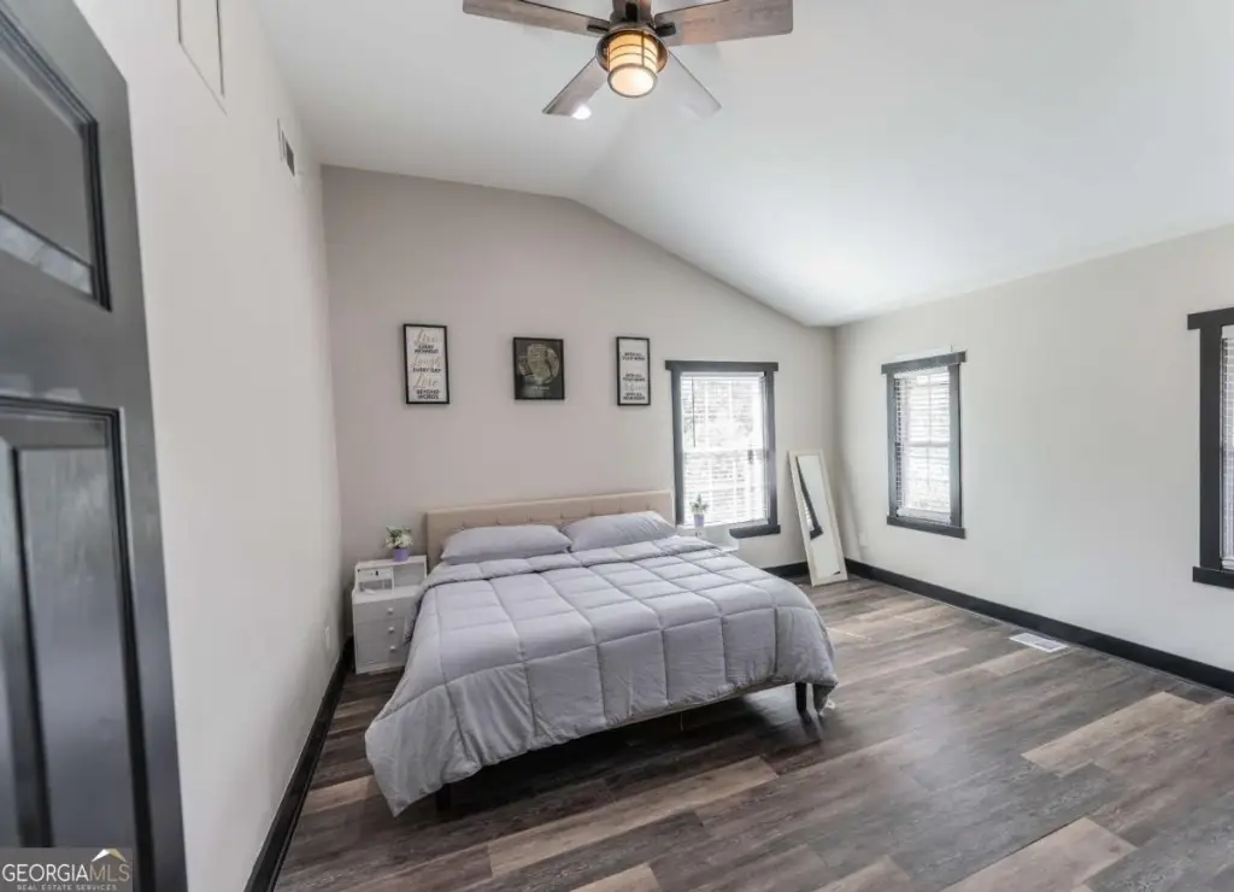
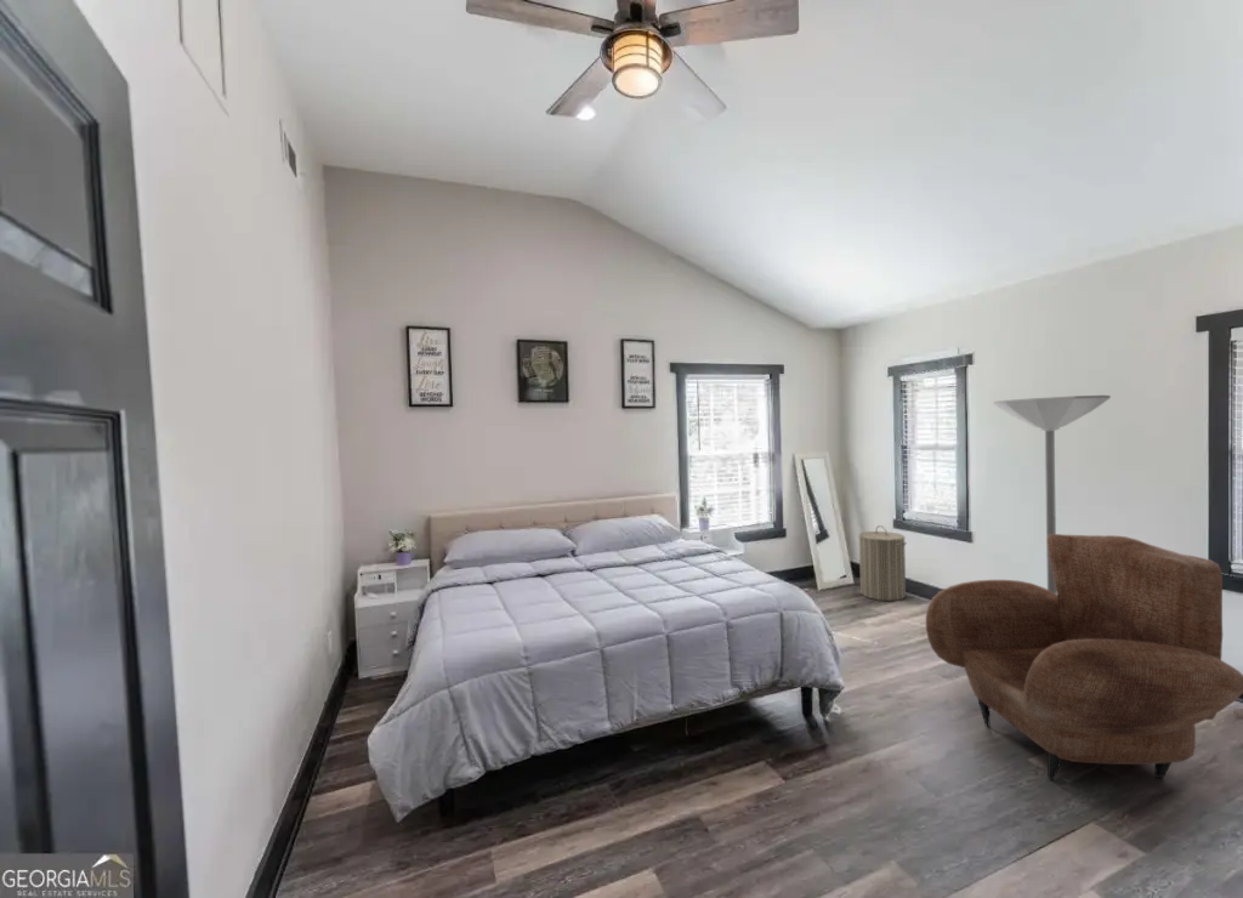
+ laundry hamper [858,524,907,602]
+ armchair [925,533,1243,782]
+ floor lamp [992,394,1112,595]
